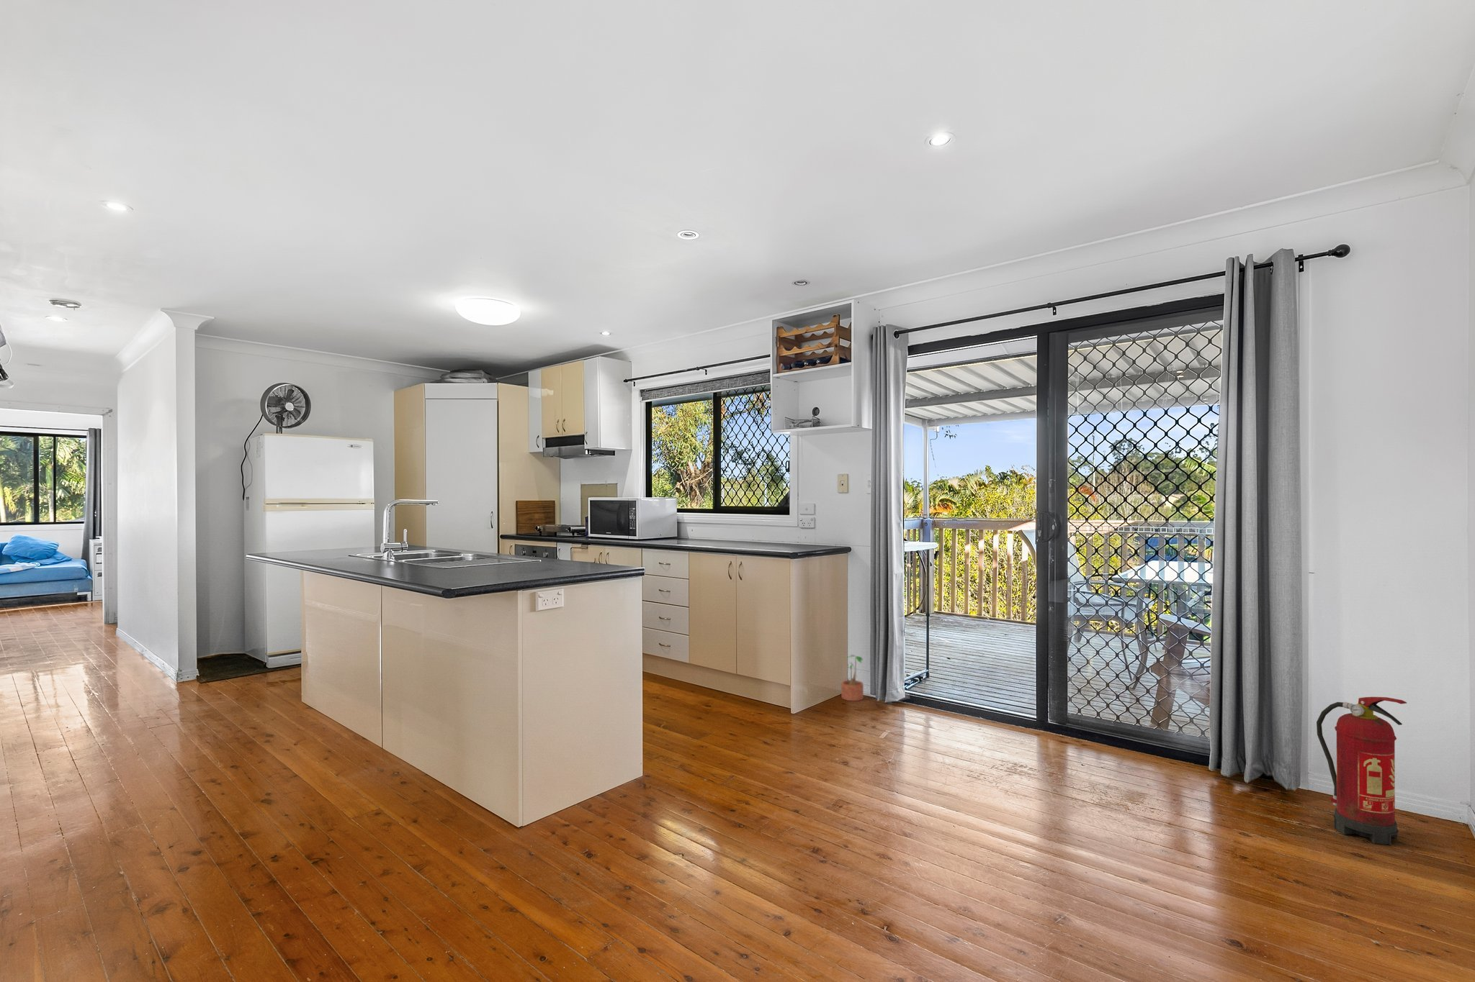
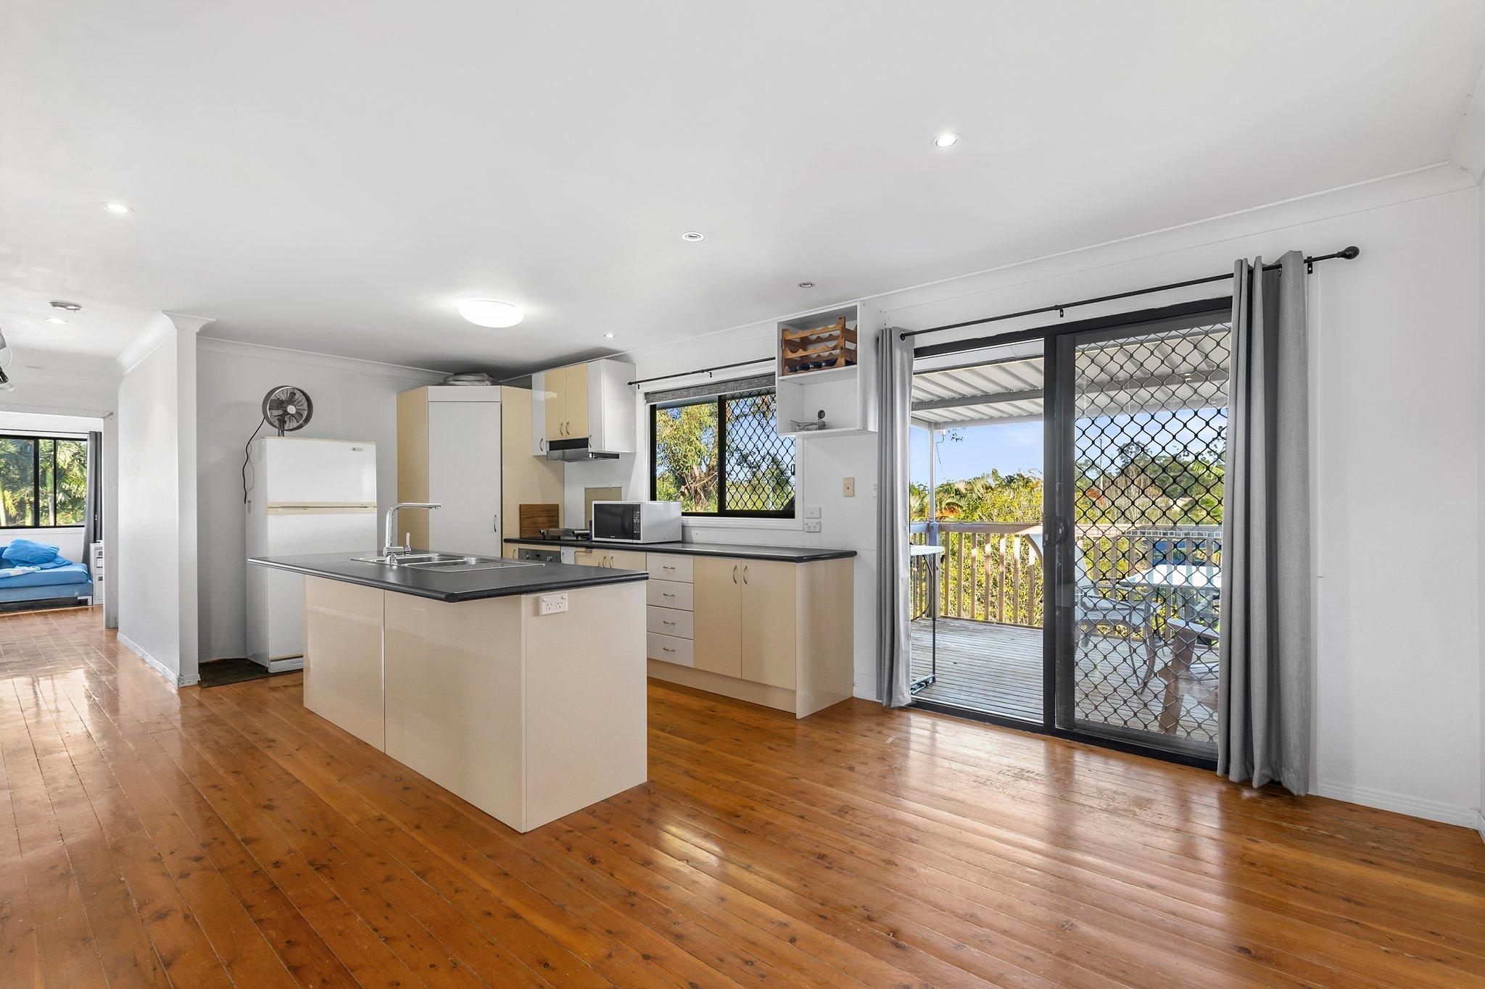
- fire extinguisher [1316,696,1407,845]
- potted plant [840,654,864,701]
